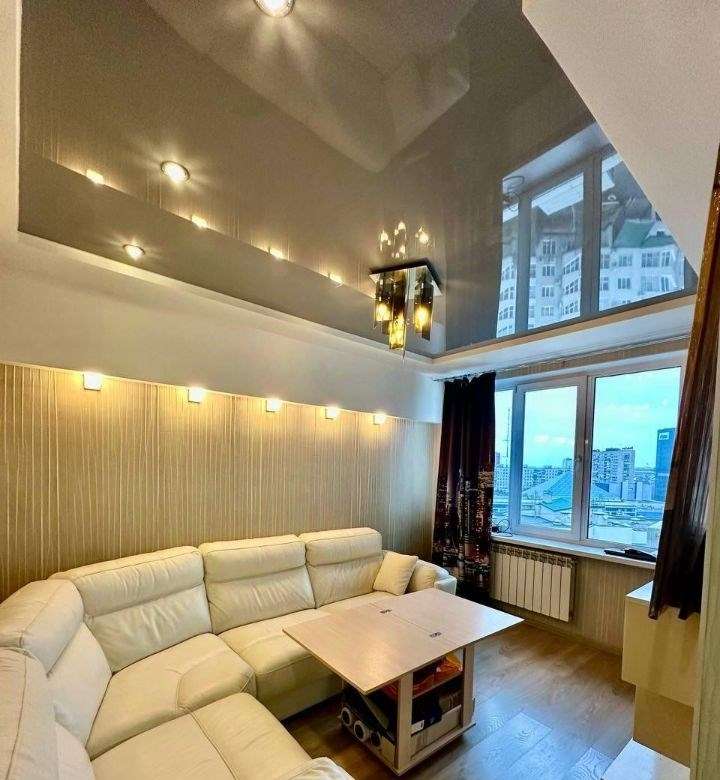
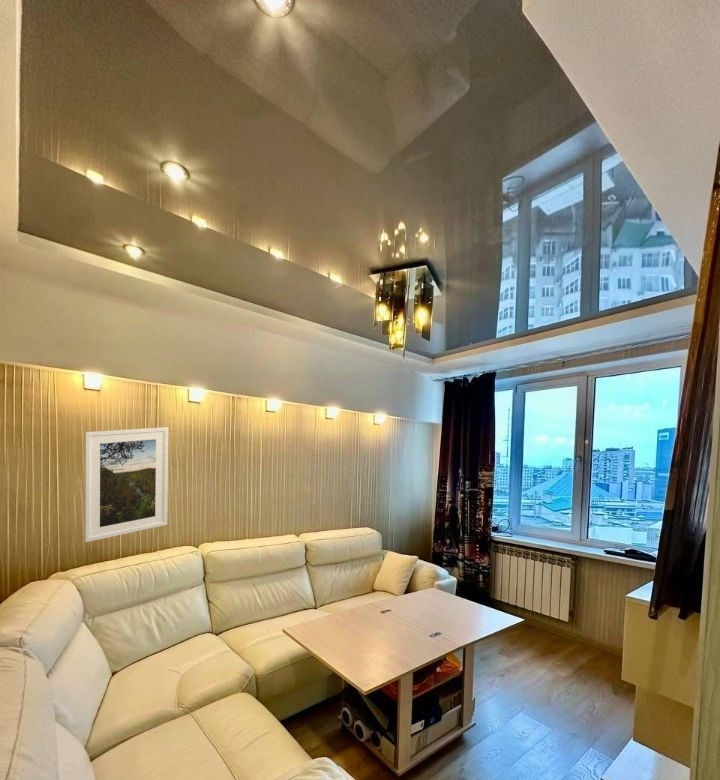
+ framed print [84,426,169,543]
